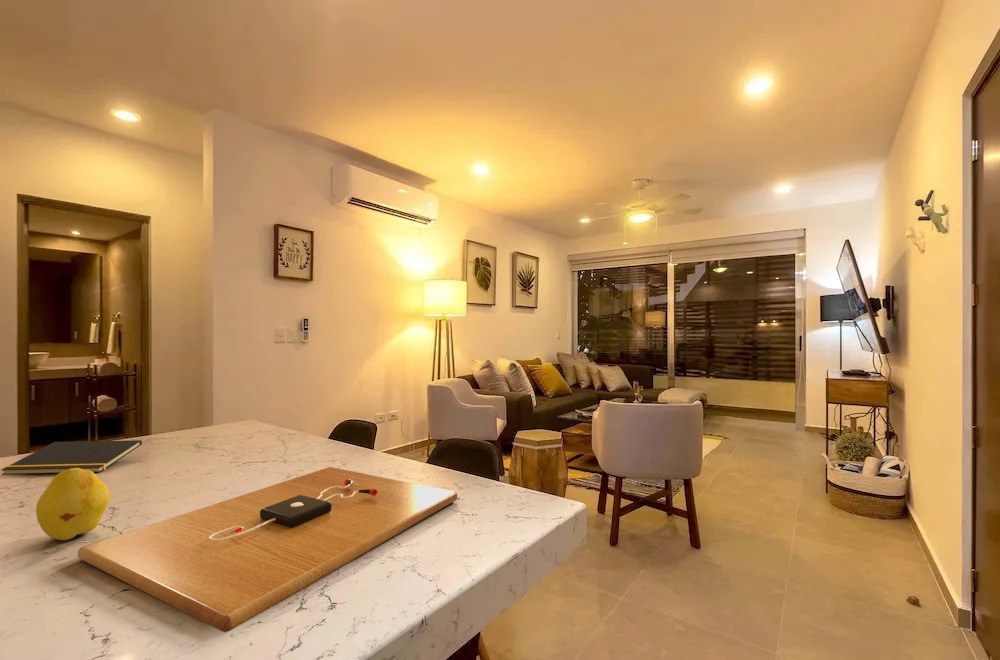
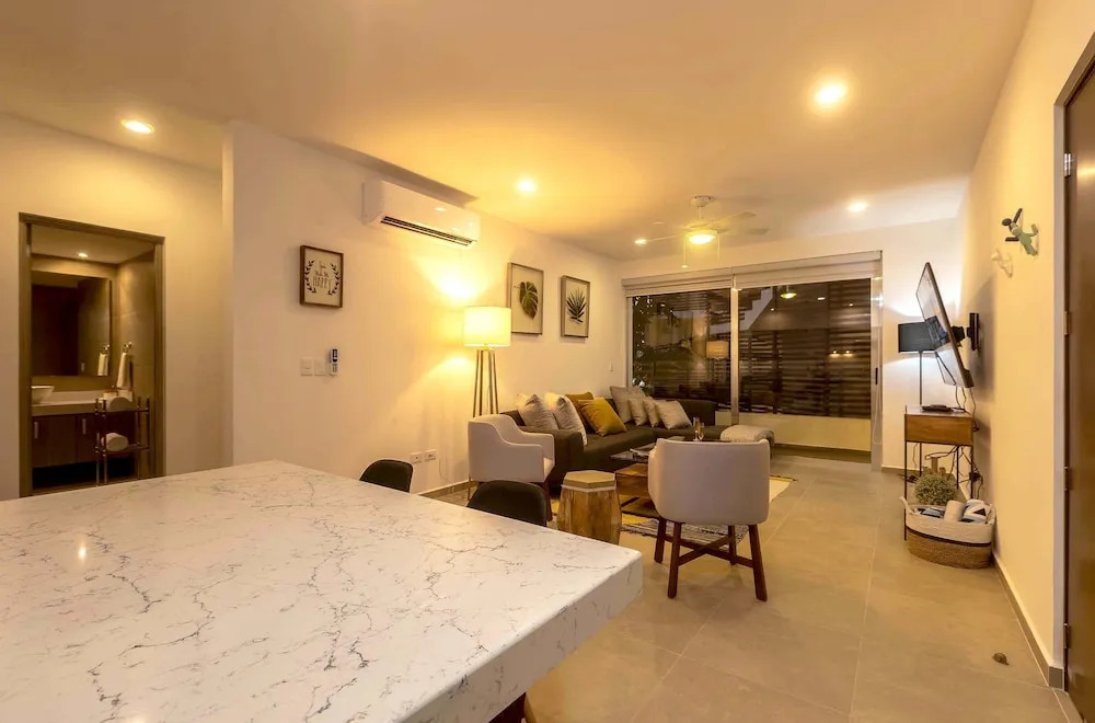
- notepad [0,439,143,476]
- cutting board [77,466,458,633]
- fruit [35,466,111,541]
